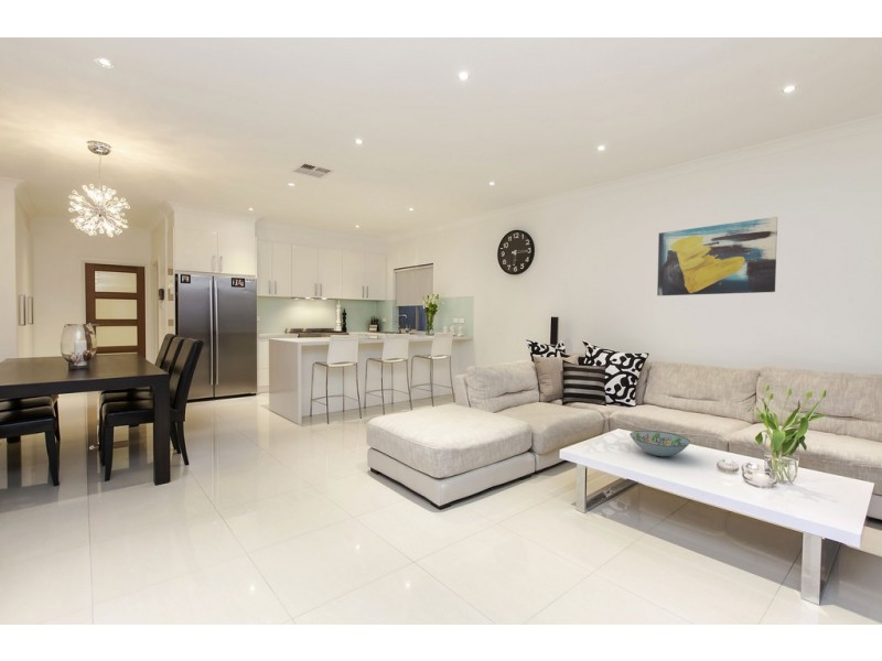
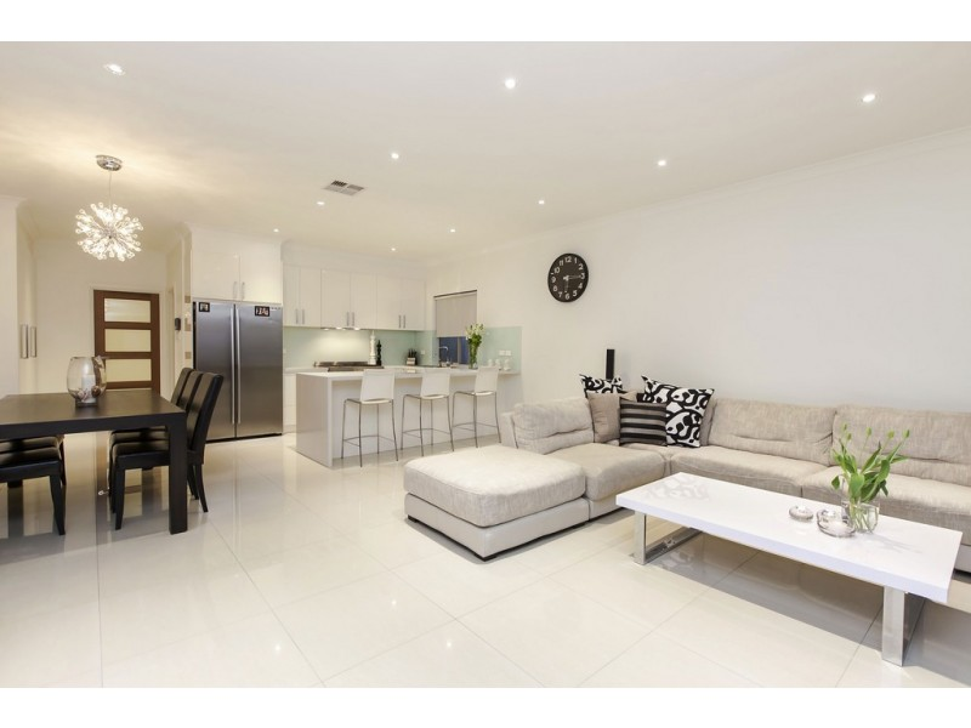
- decorative bowl [628,430,691,457]
- wall art [656,216,778,296]
